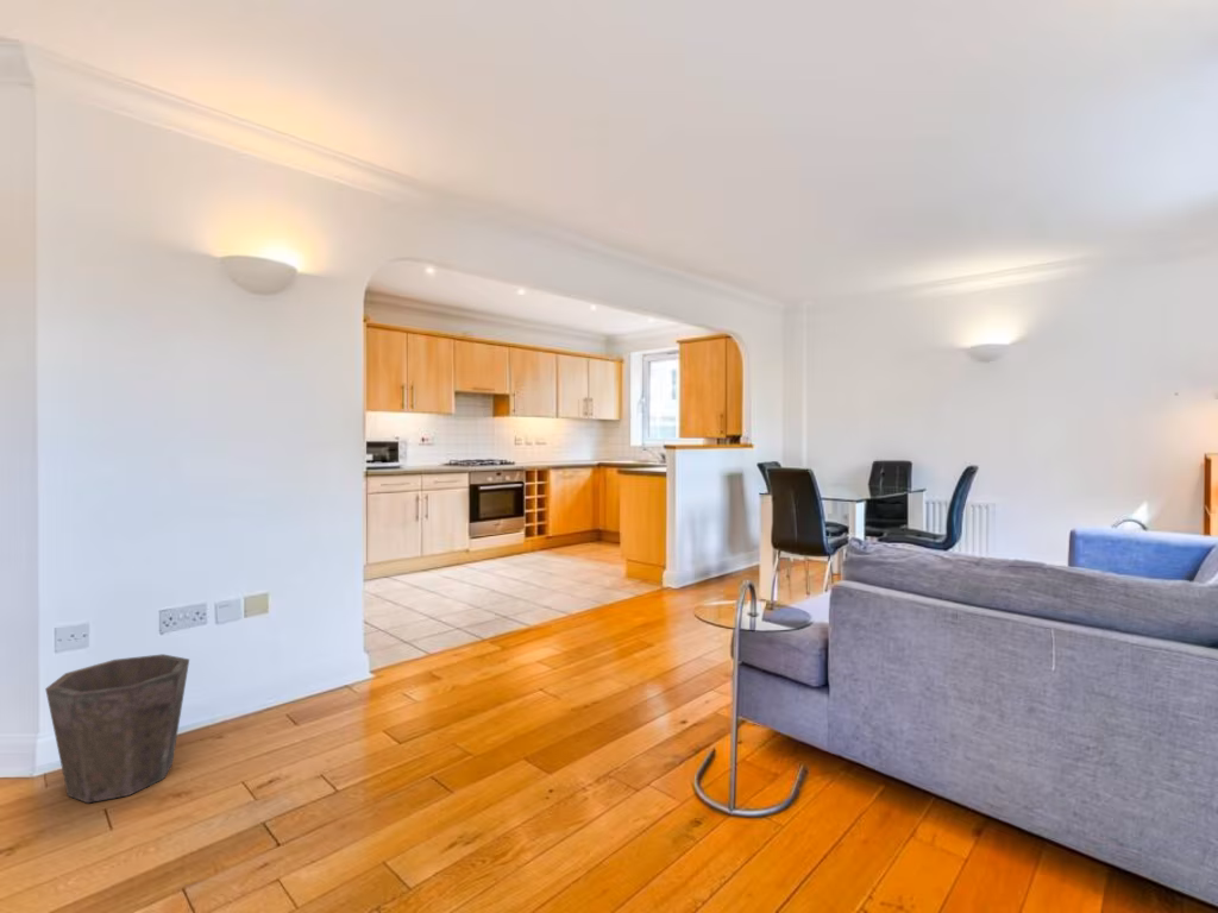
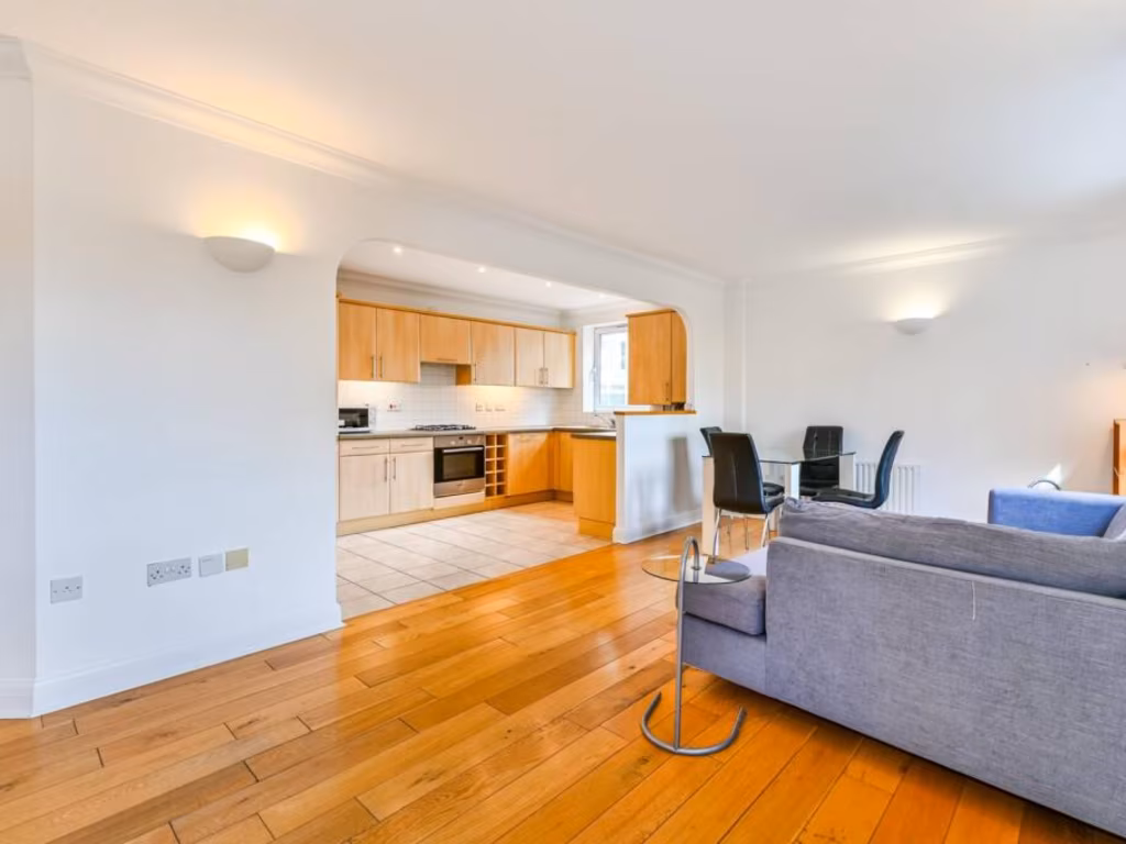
- waste bin [44,653,190,804]
